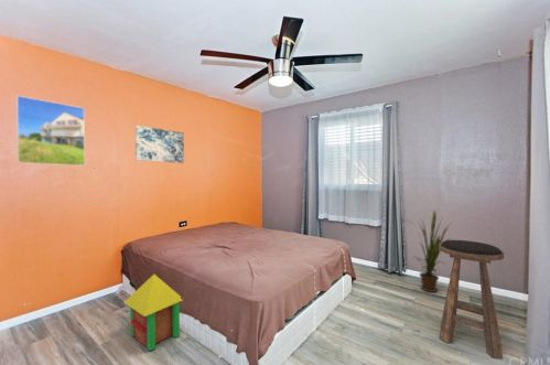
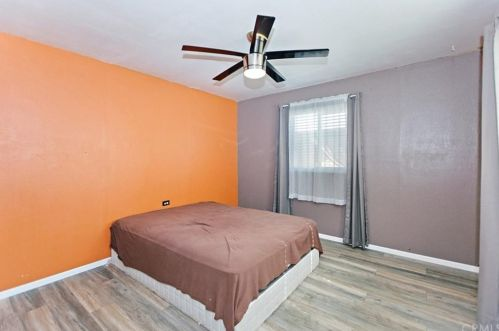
- wall art [134,125,185,164]
- house plant [408,208,454,293]
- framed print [15,95,86,167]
- stool [438,239,505,361]
- toy house [122,273,183,352]
